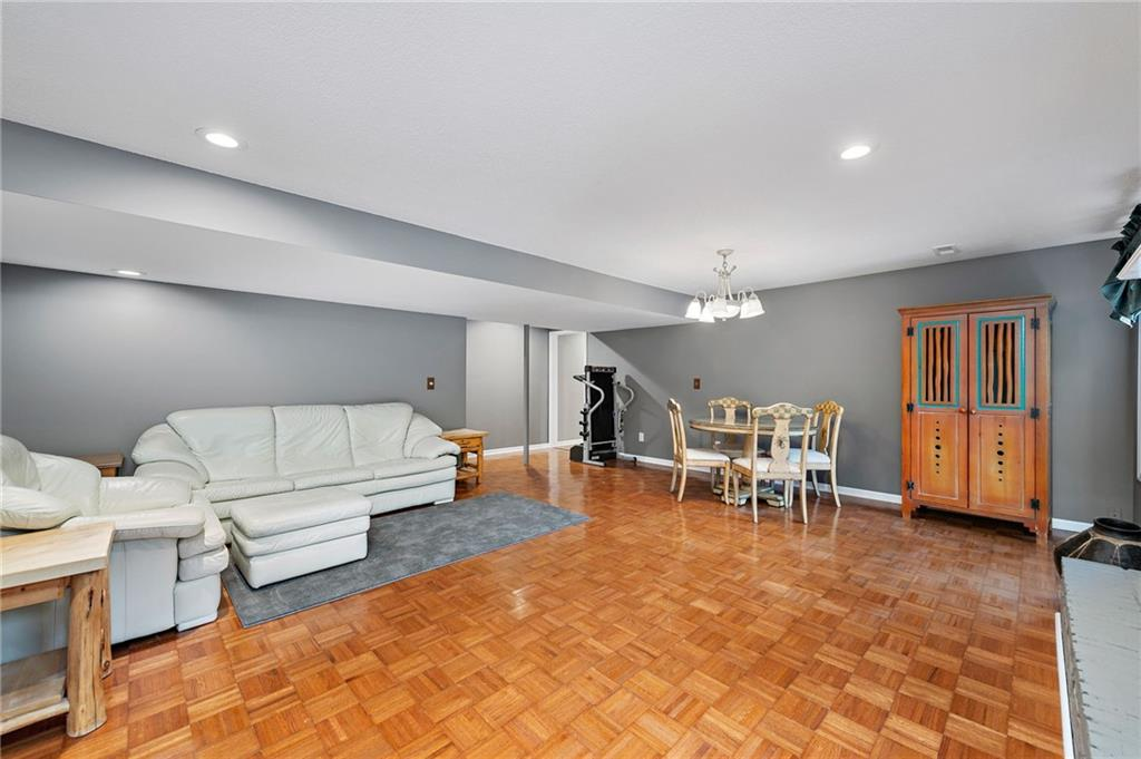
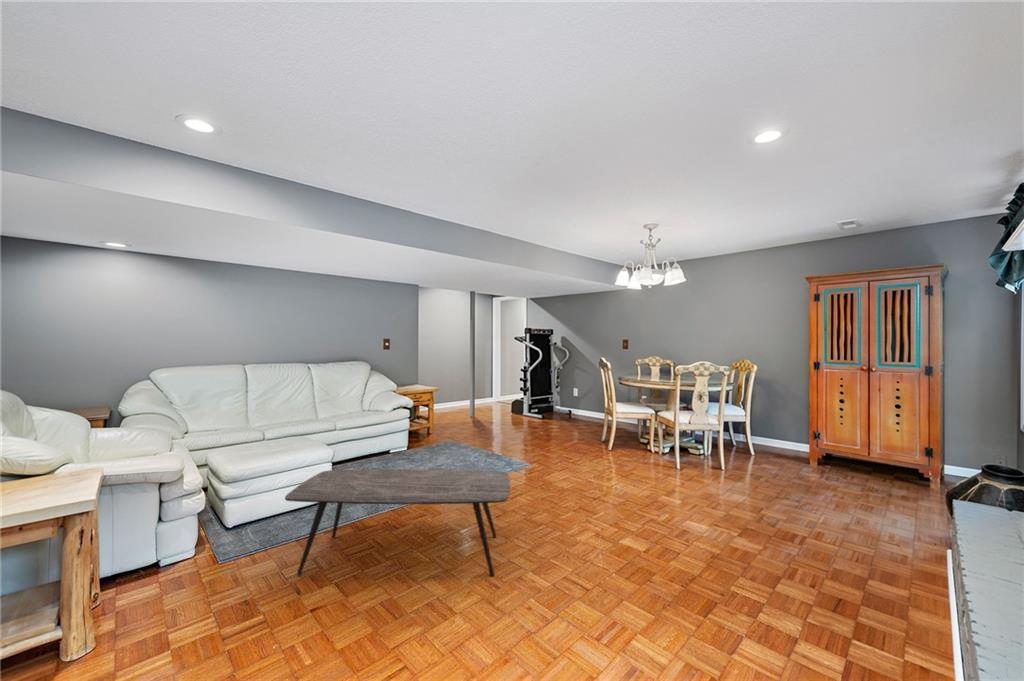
+ coffee table [284,468,511,578]
